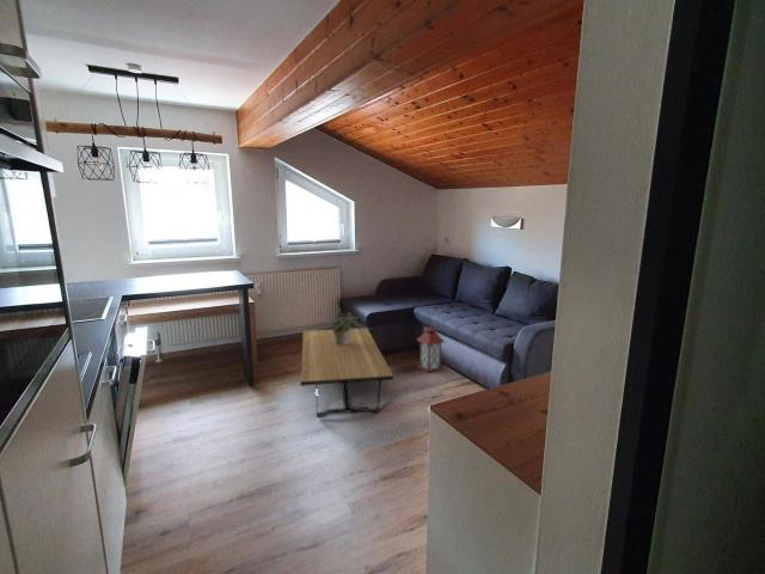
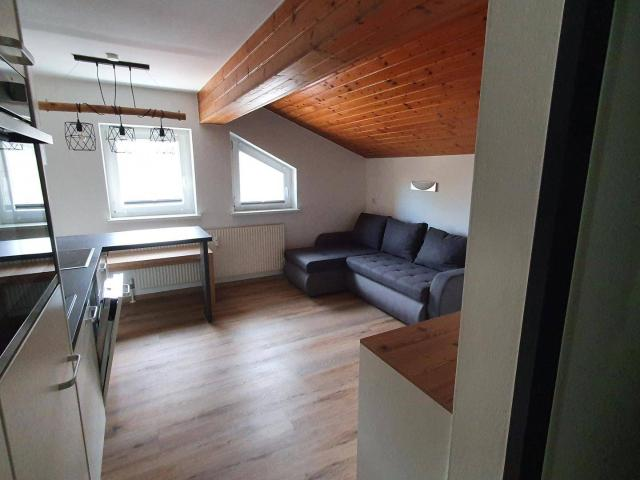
- potted plant [331,311,360,344]
- lantern [416,318,446,373]
- coffee table [300,326,394,419]
